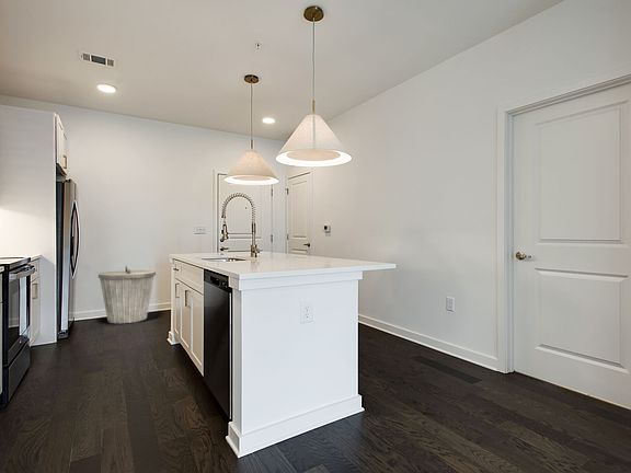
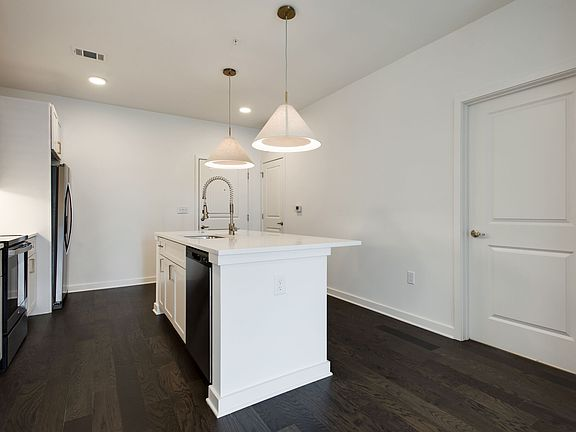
- trash can [97,265,157,324]
